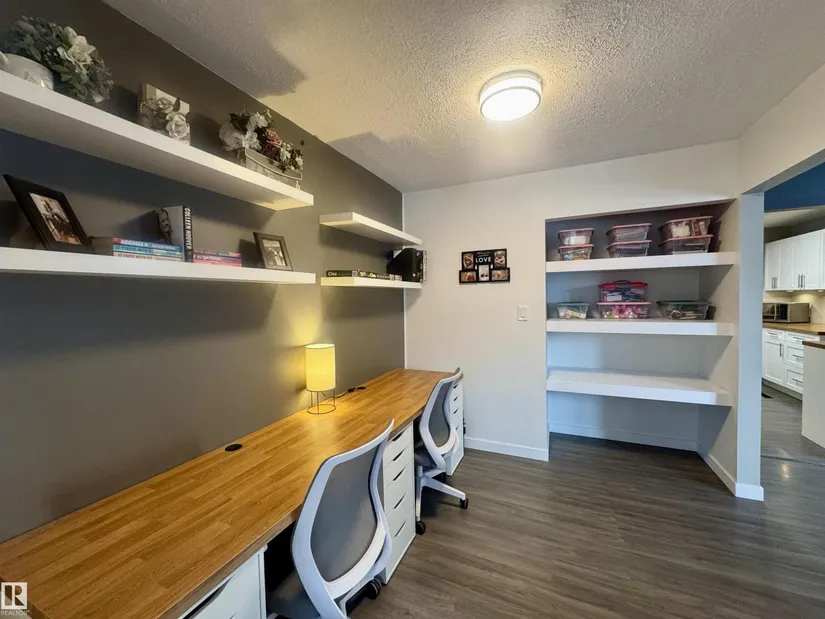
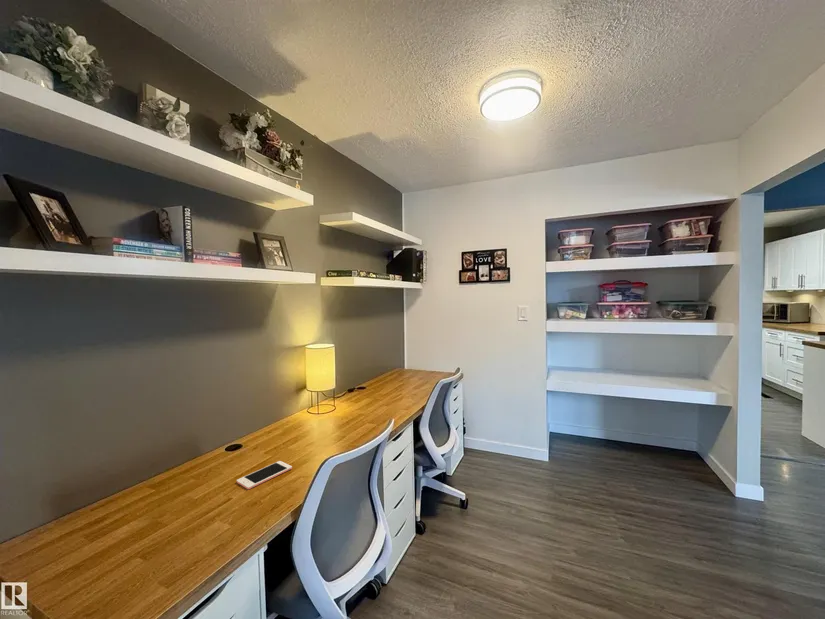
+ cell phone [236,460,293,490]
